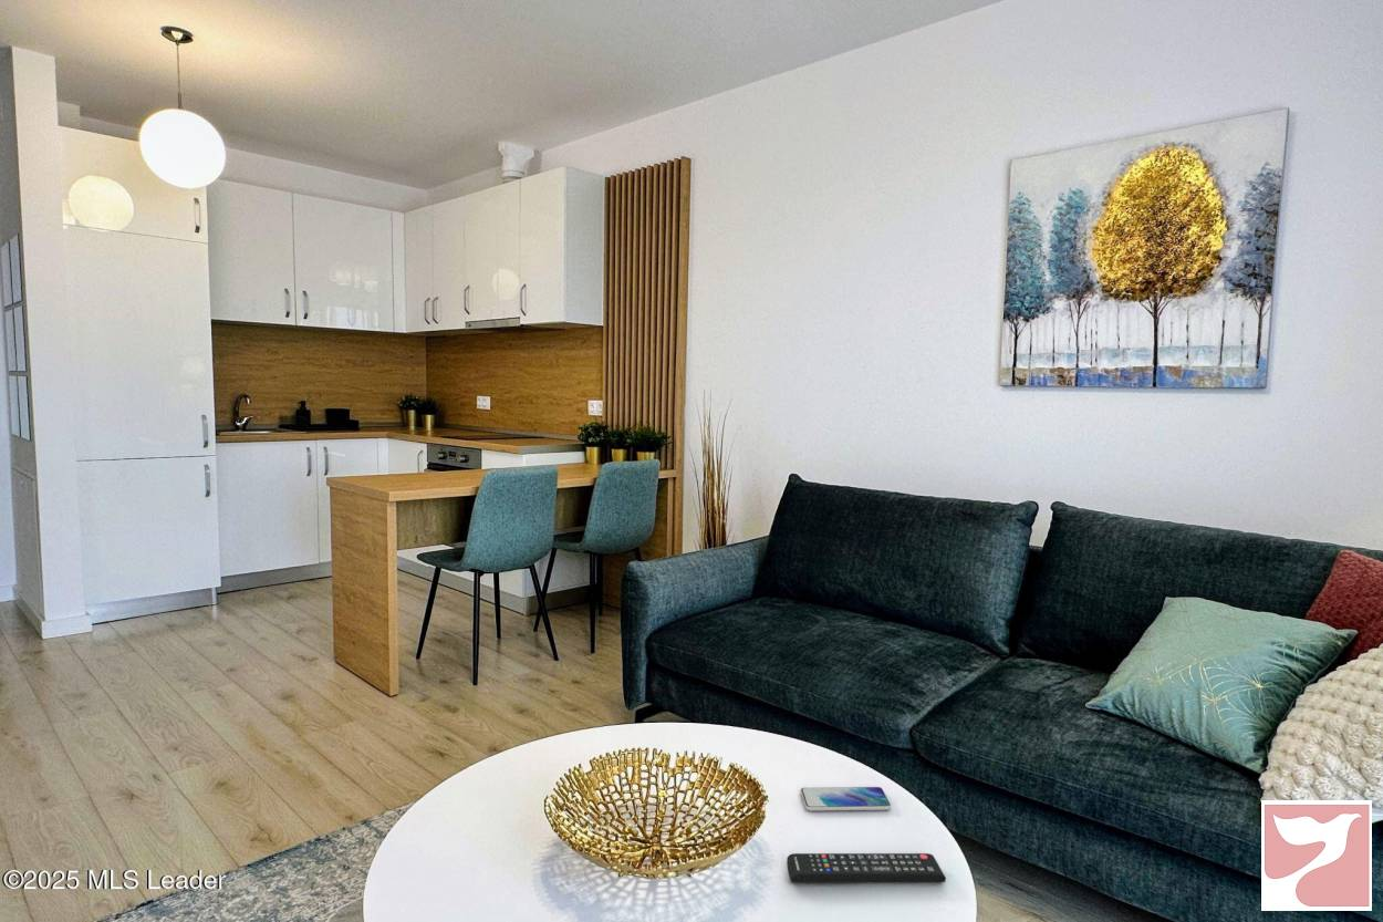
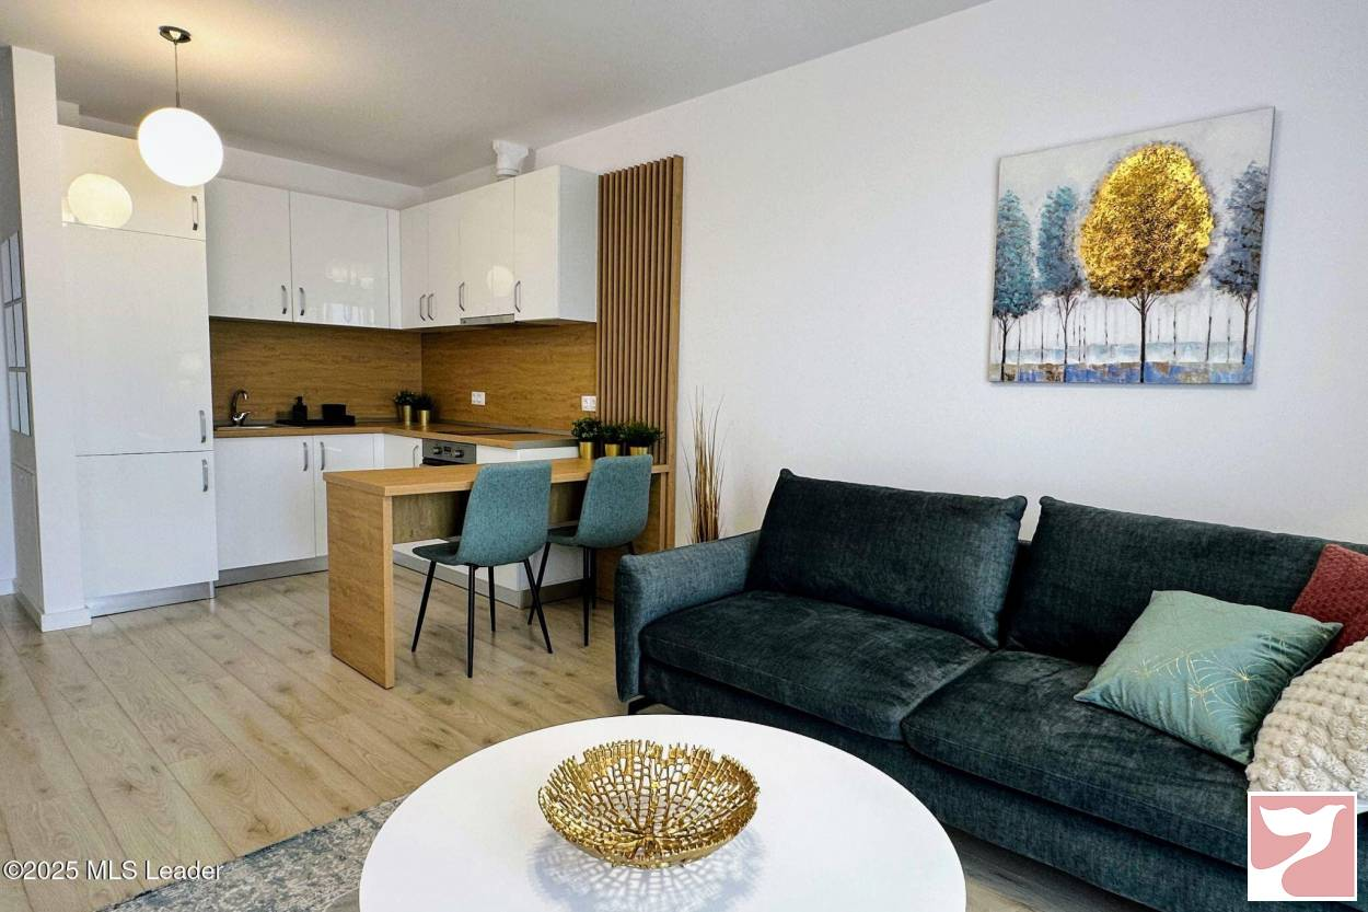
- remote control [786,852,947,883]
- smartphone [800,786,892,812]
